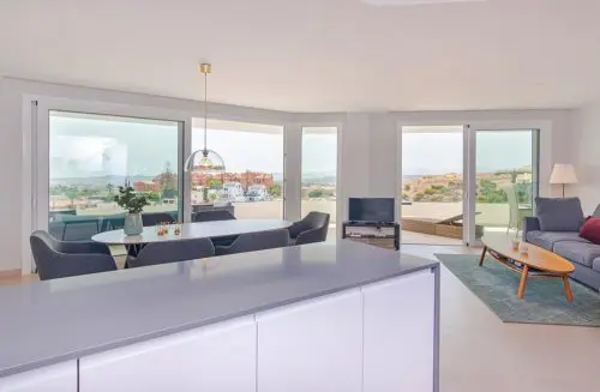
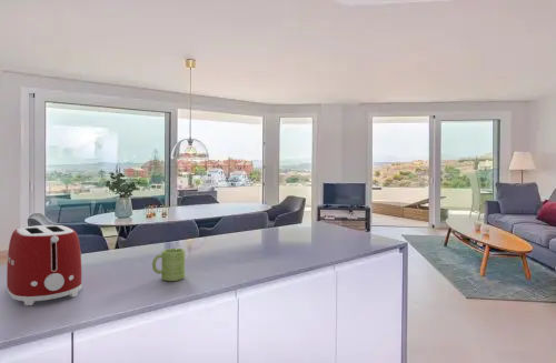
+ mug [151,248,186,282]
+ toaster [6,224,82,306]
